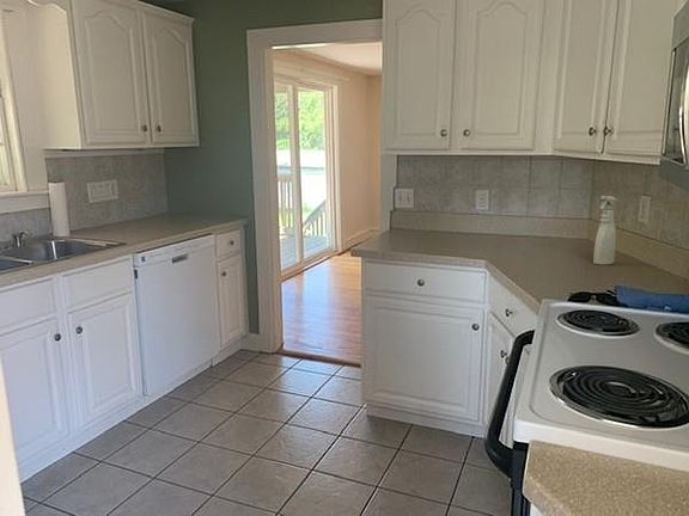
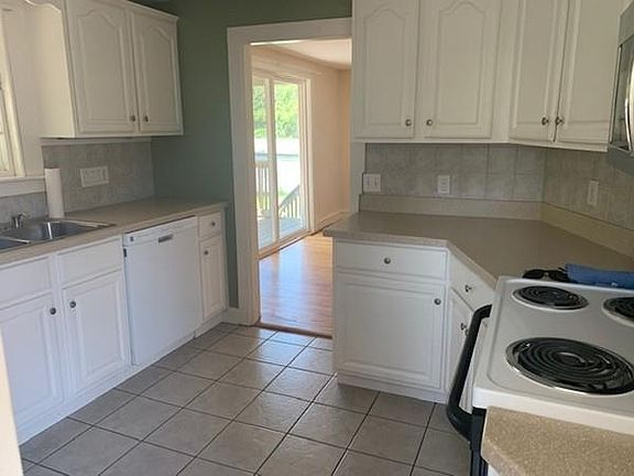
- spray bottle [592,195,618,265]
